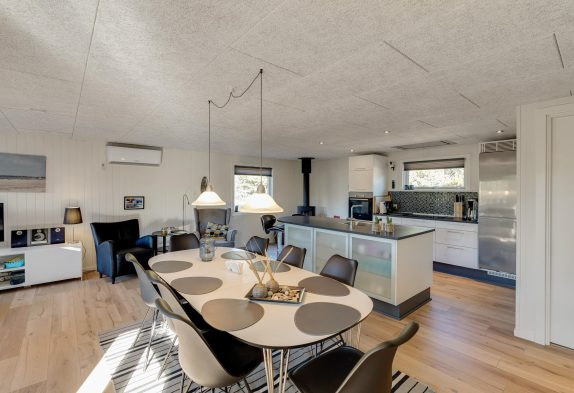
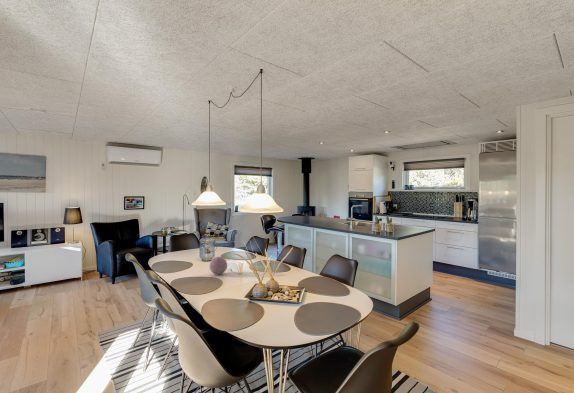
+ decorative orb [209,256,228,275]
